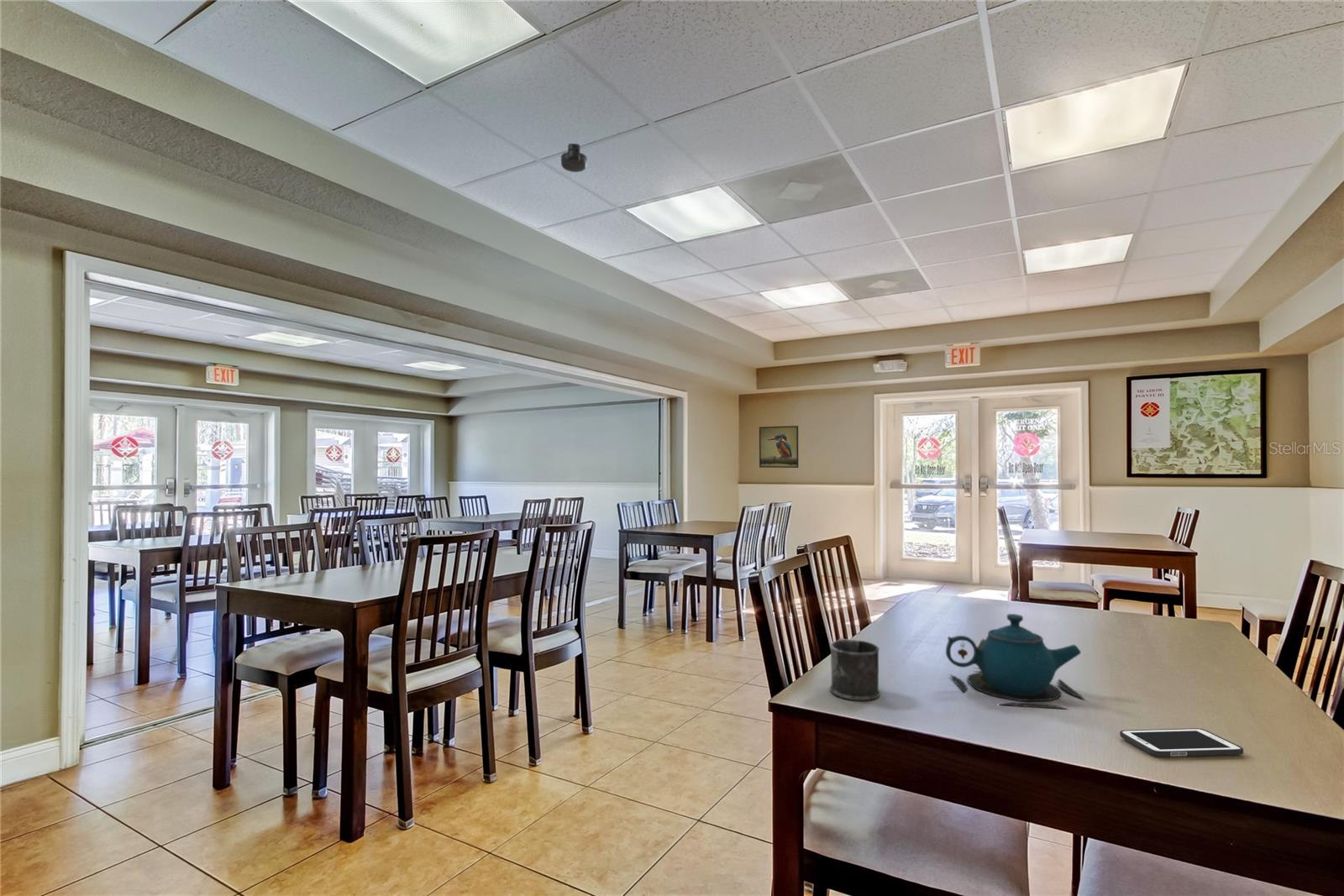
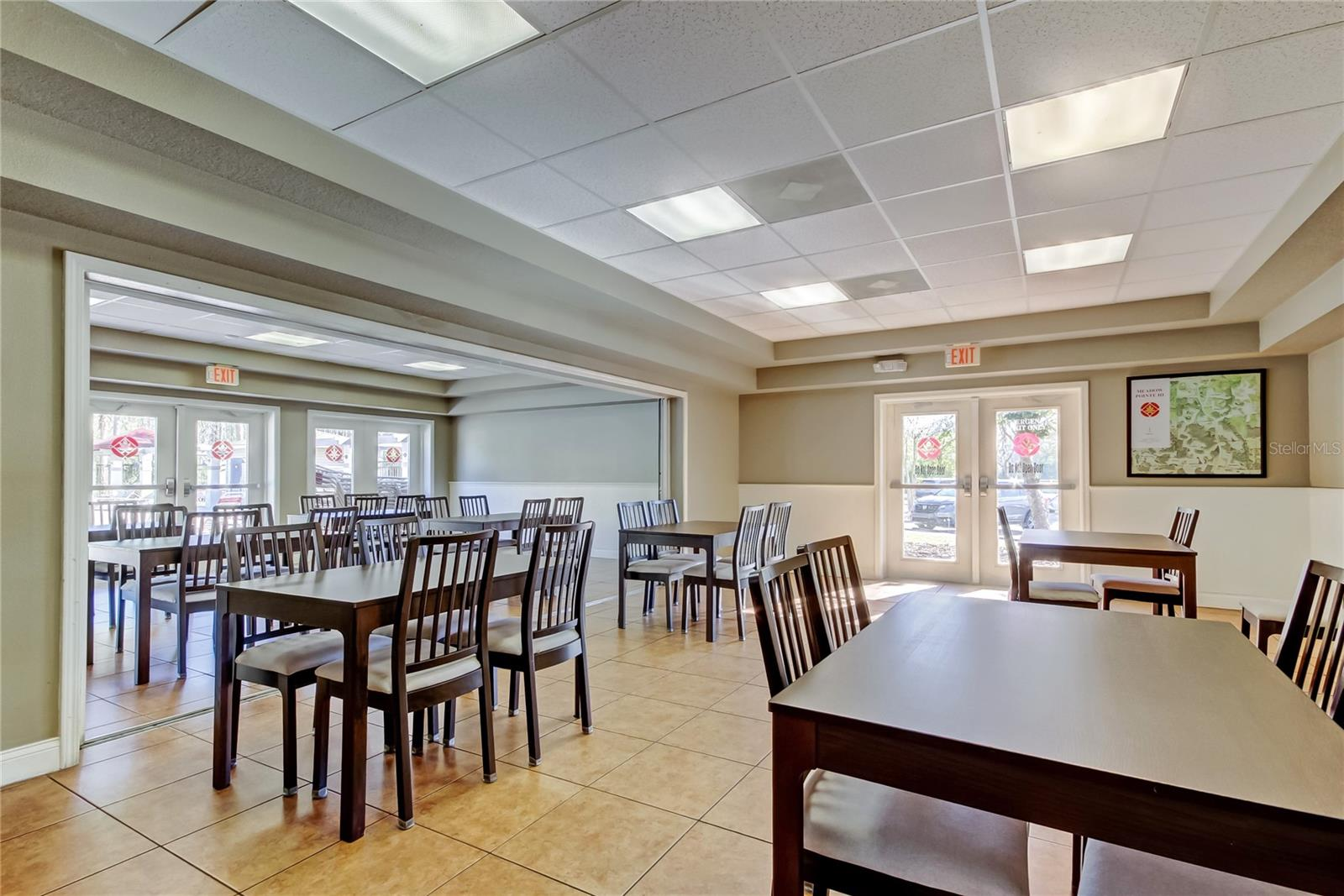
- mug [829,637,881,701]
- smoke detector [560,143,588,173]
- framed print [759,425,800,469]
- teapot [945,613,1086,710]
- cell phone [1119,727,1244,757]
